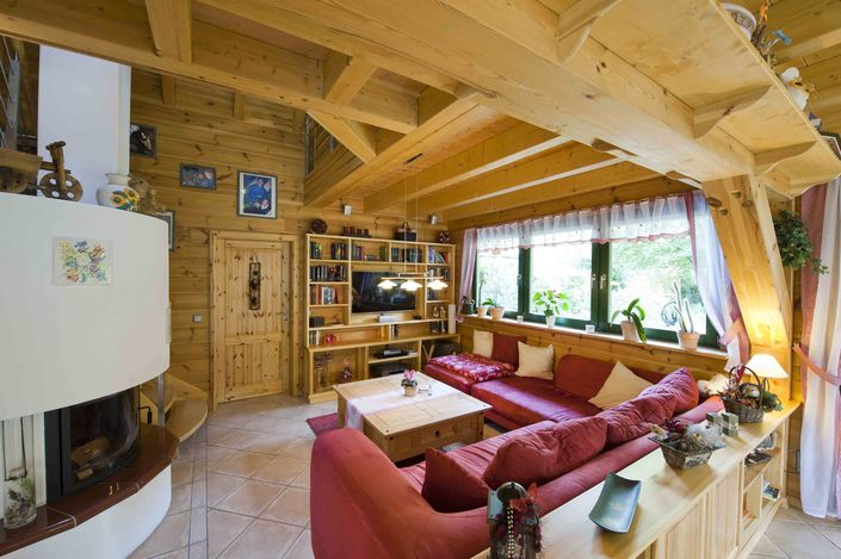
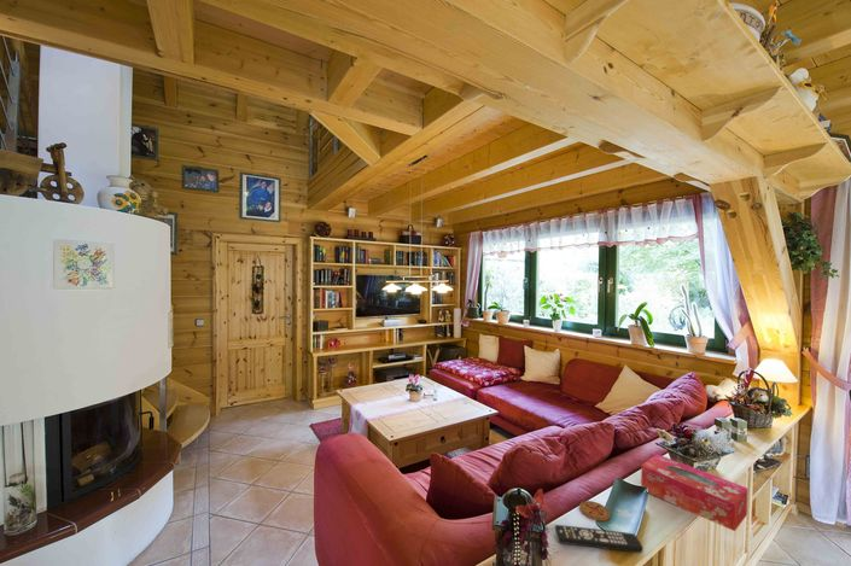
+ coaster [578,500,611,523]
+ tissue box [640,453,748,532]
+ remote control [554,524,645,554]
